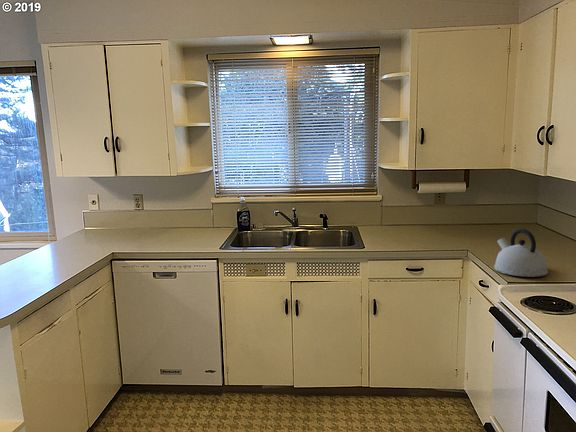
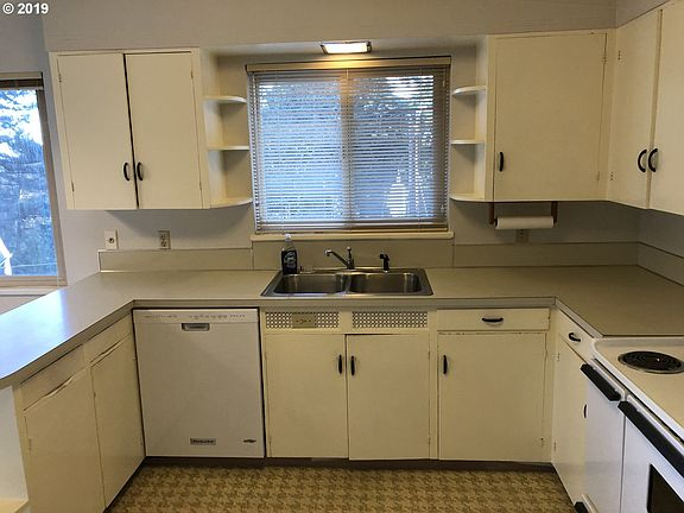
- kettle [493,228,549,278]
